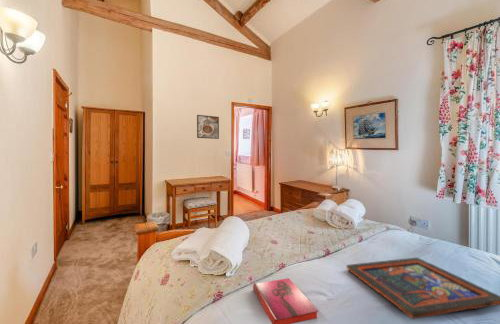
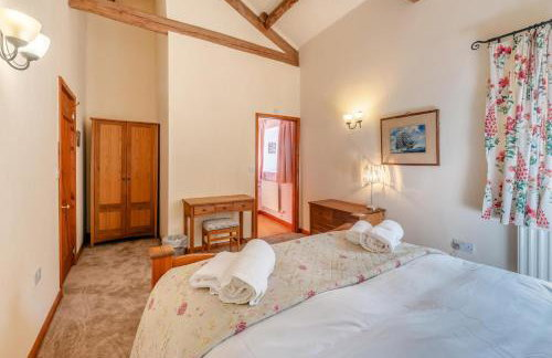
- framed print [196,114,220,140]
- hardback book [252,277,319,324]
- religious icon [346,257,500,320]
